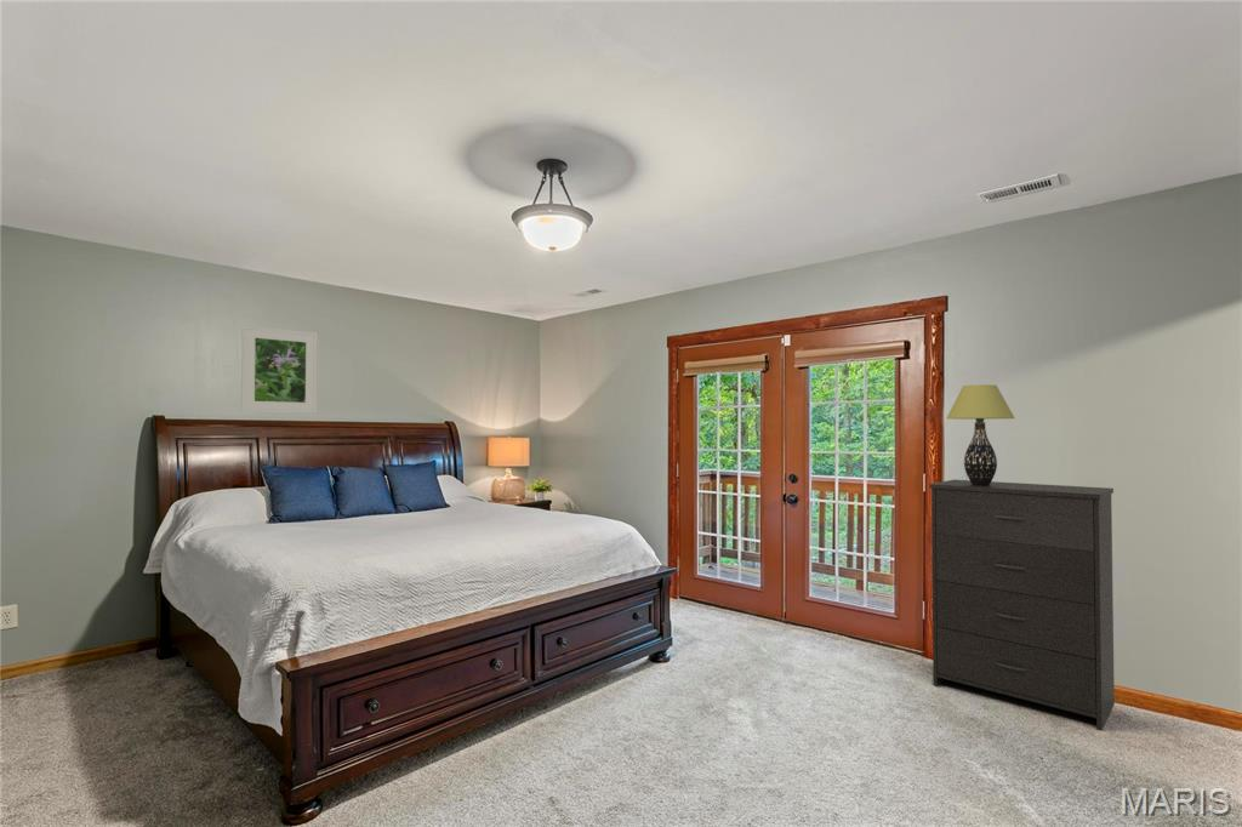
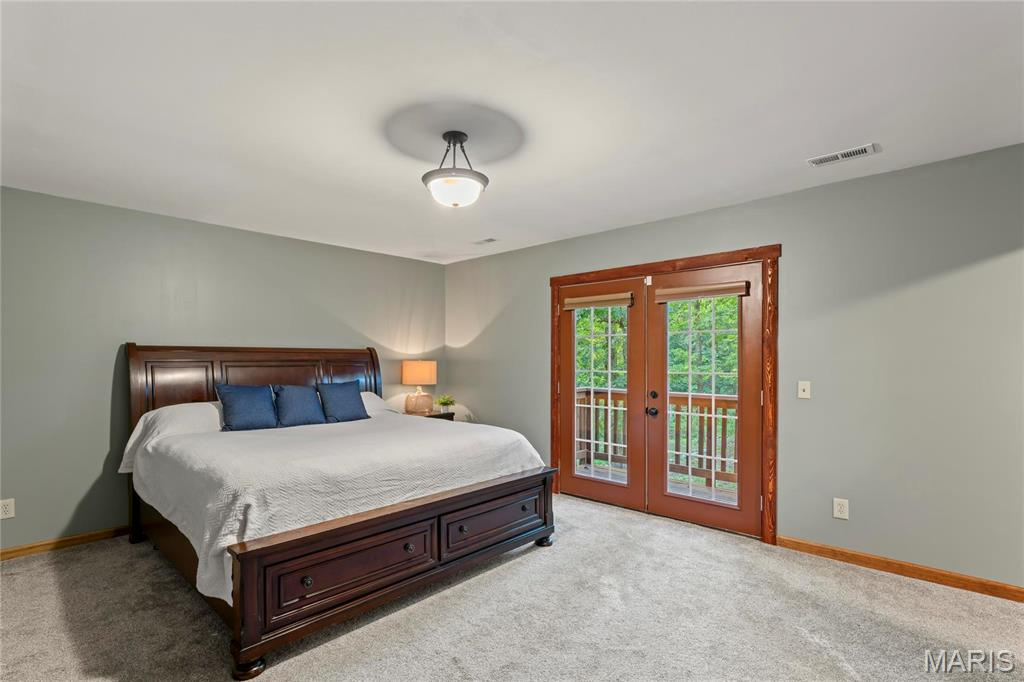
- dresser [928,479,1116,731]
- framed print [240,324,319,415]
- table lamp [946,383,1016,485]
